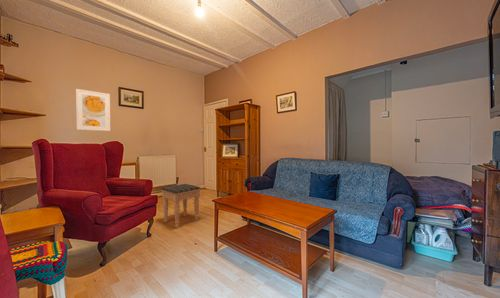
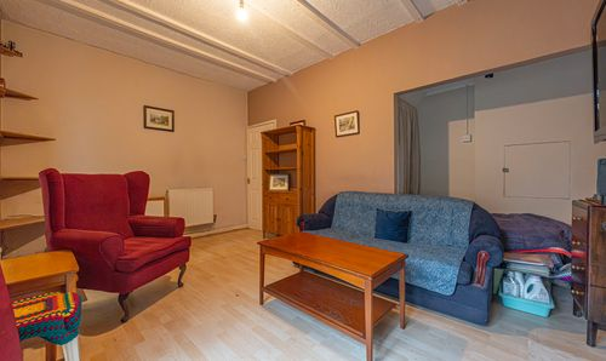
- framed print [75,88,111,132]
- footstool [160,183,202,229]
